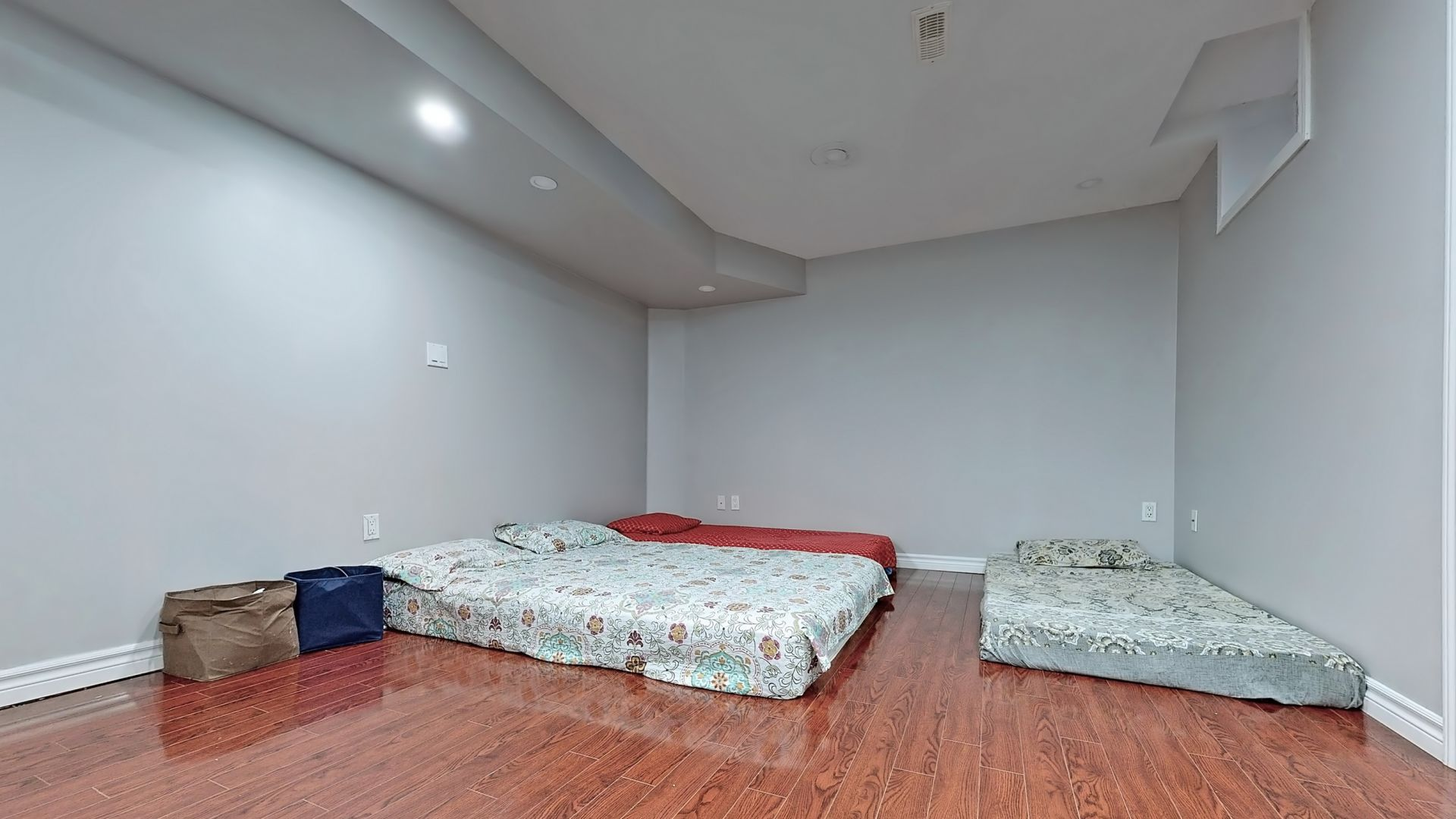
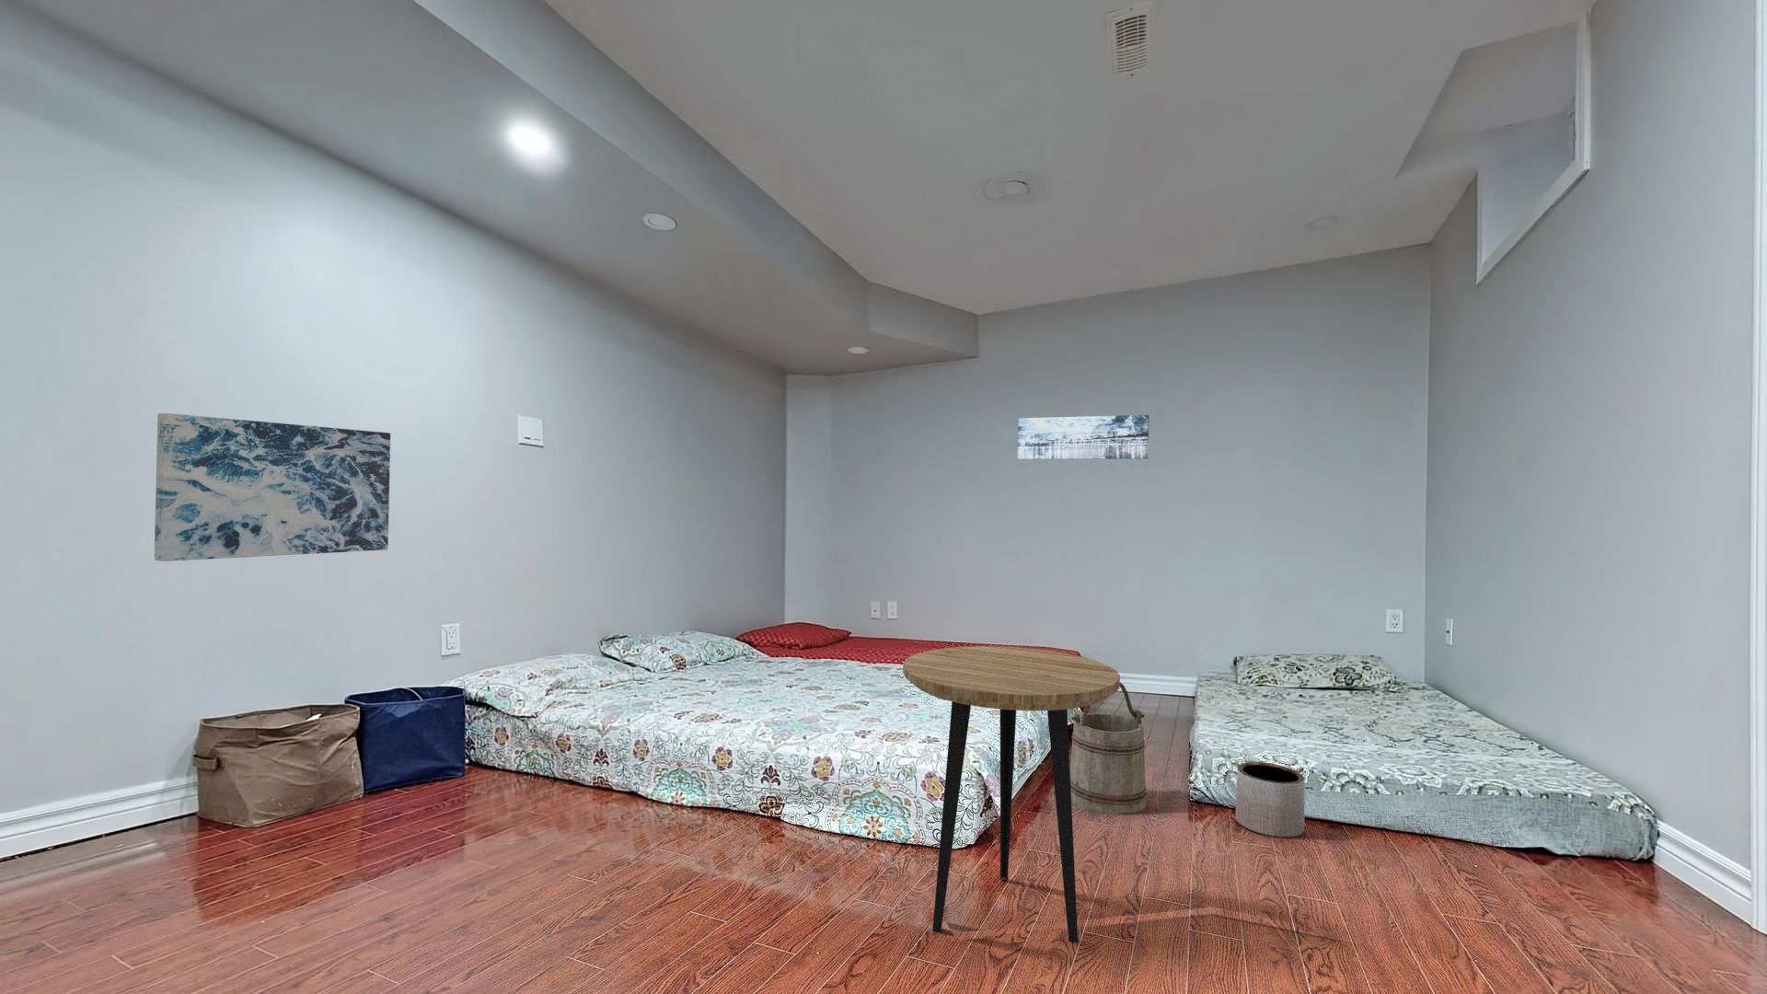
+ planter [1235,761,1306,839]
+ side table [902,646,1121,943]
+ wall art [1017,414,1149,460]
+ bucket [1069,682,1148,816]
+ wall art [154,413,391,562]
